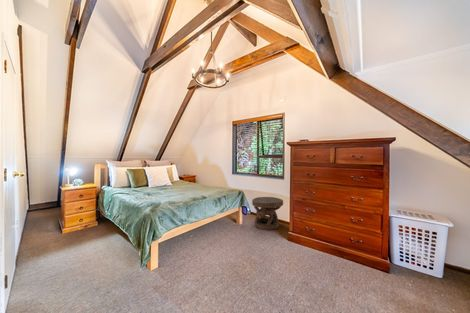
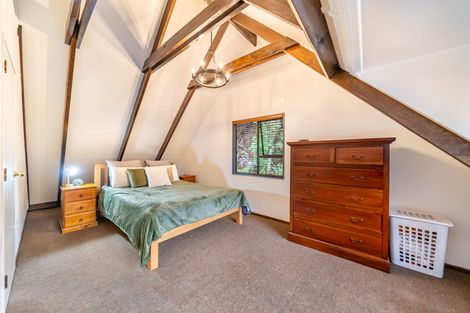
- carved stool [251,196,284,231]
